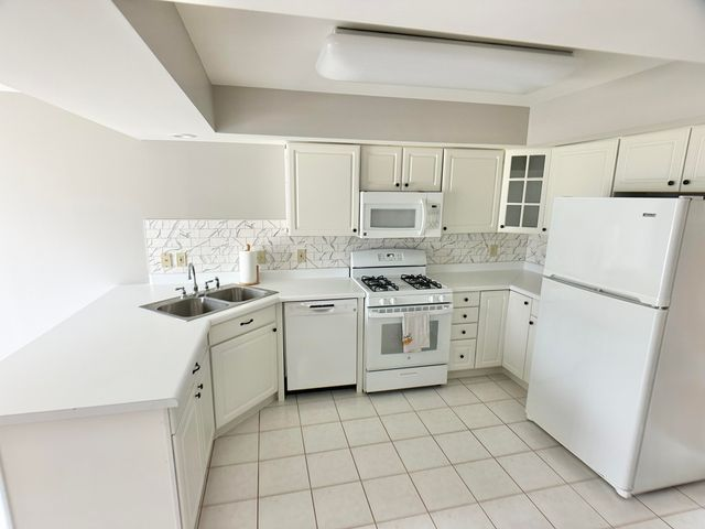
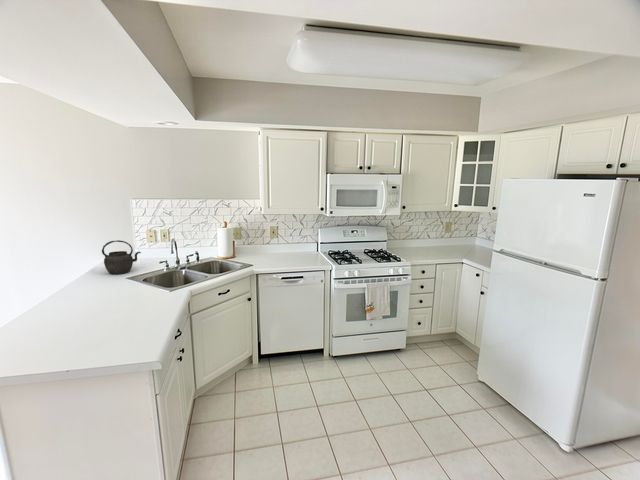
+ kettle [101,239,142,275]
